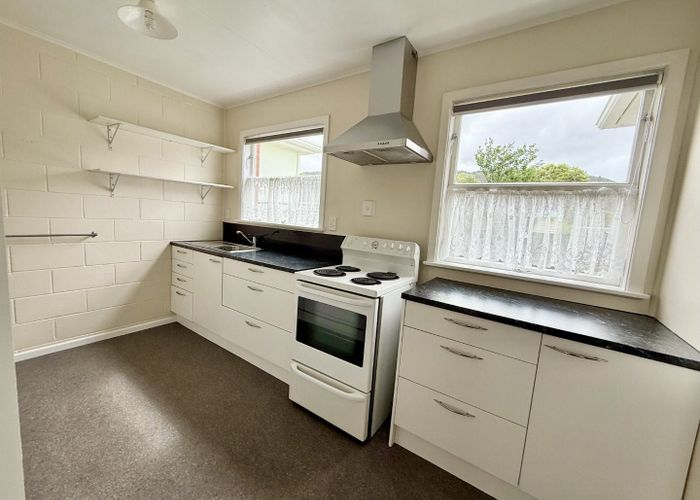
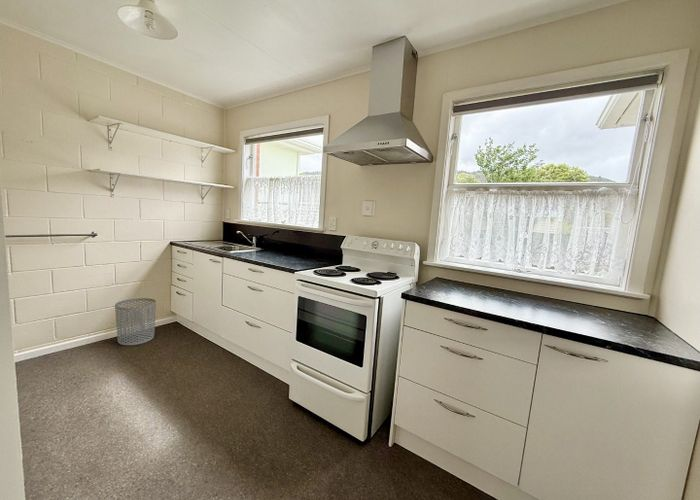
+ waste bin [114,297,157,346]
